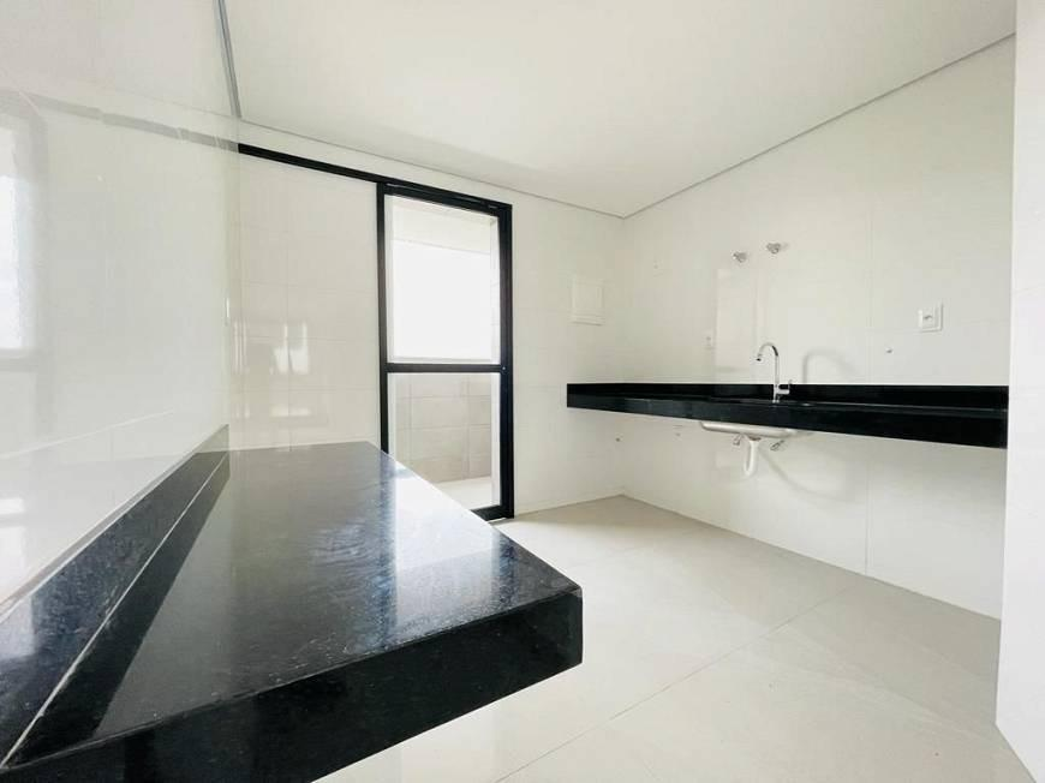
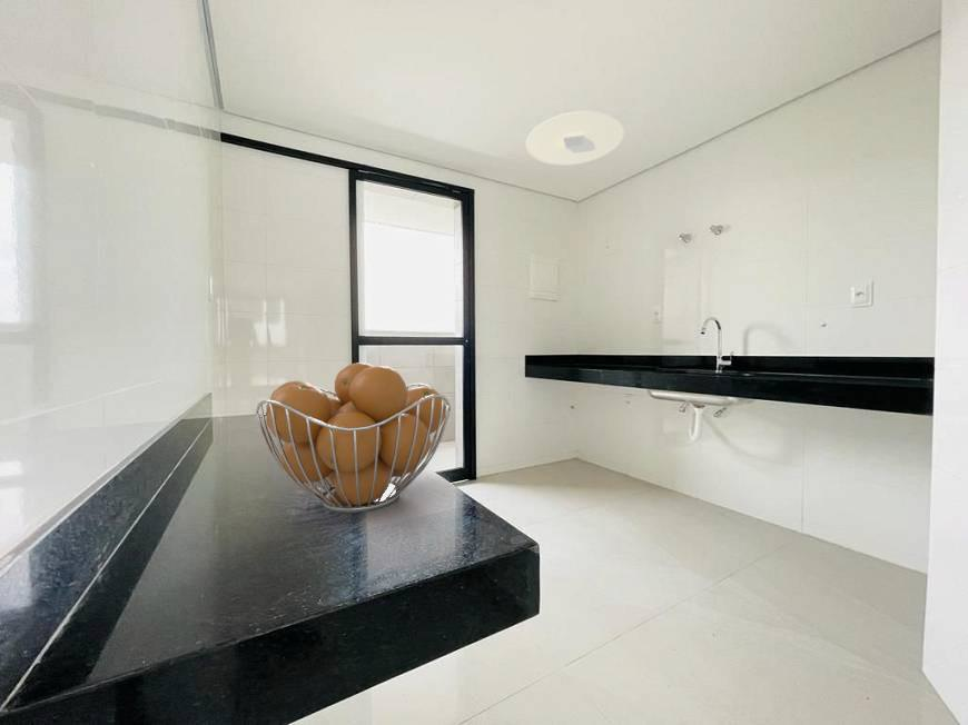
+ ceiling light [525,110,625,167]
+ fruit basket [255,361,452,514]
